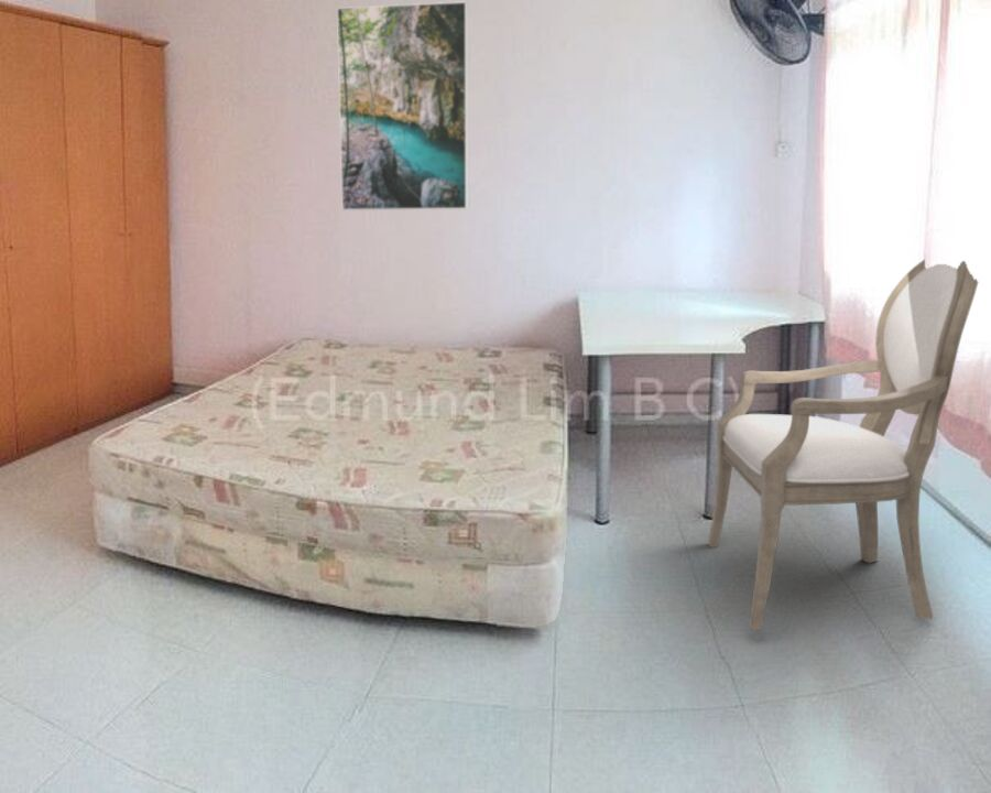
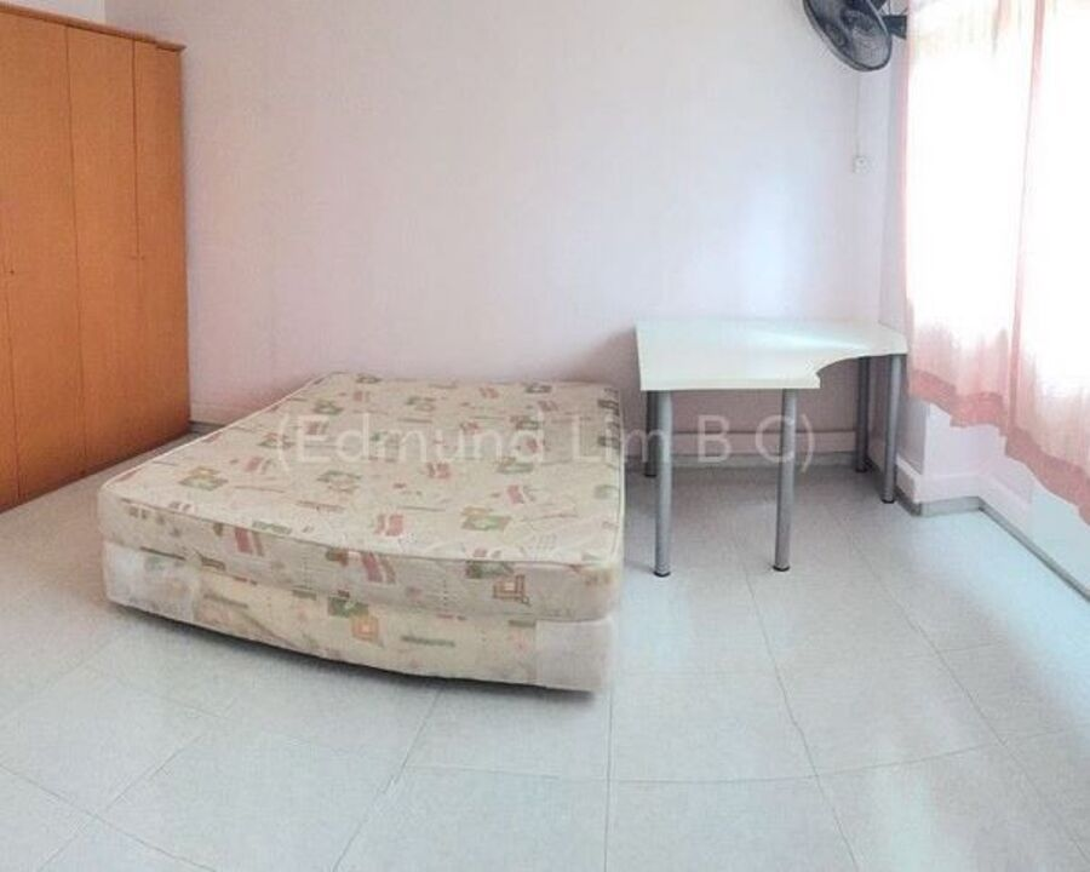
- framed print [336,0,469,211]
- chair [707,259,979,631]
